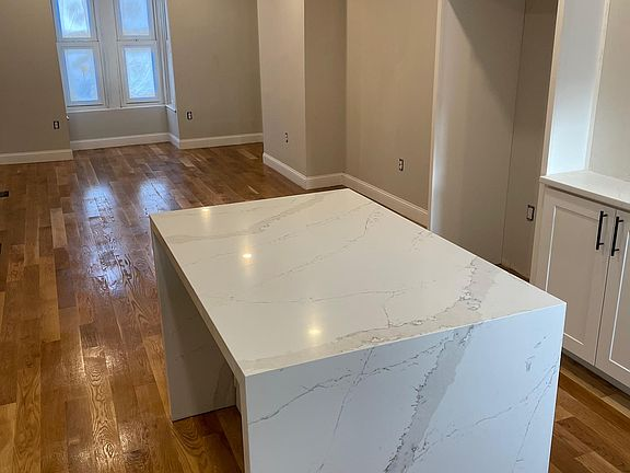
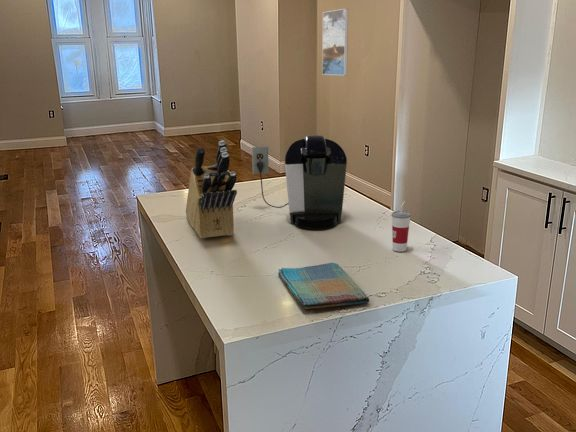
+ cup [391,200,412,253]
+ coffee maker [251,134,348,230]
+ knife block [185,140,238,240]
+ dish towel [277,262,370,310]
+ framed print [321,8,349,76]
